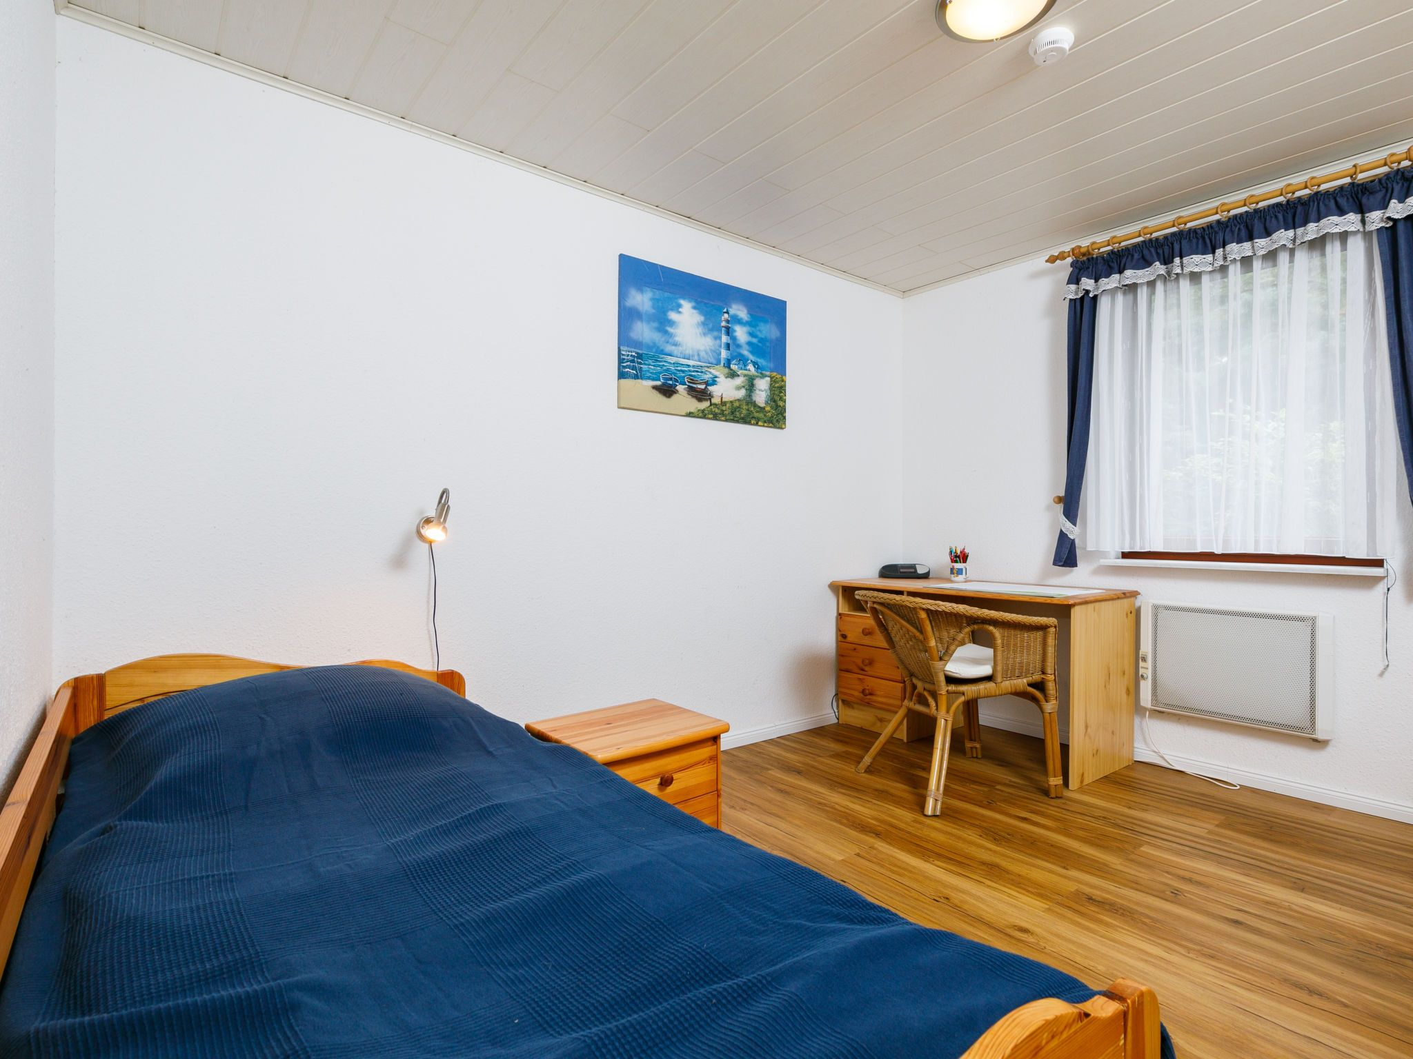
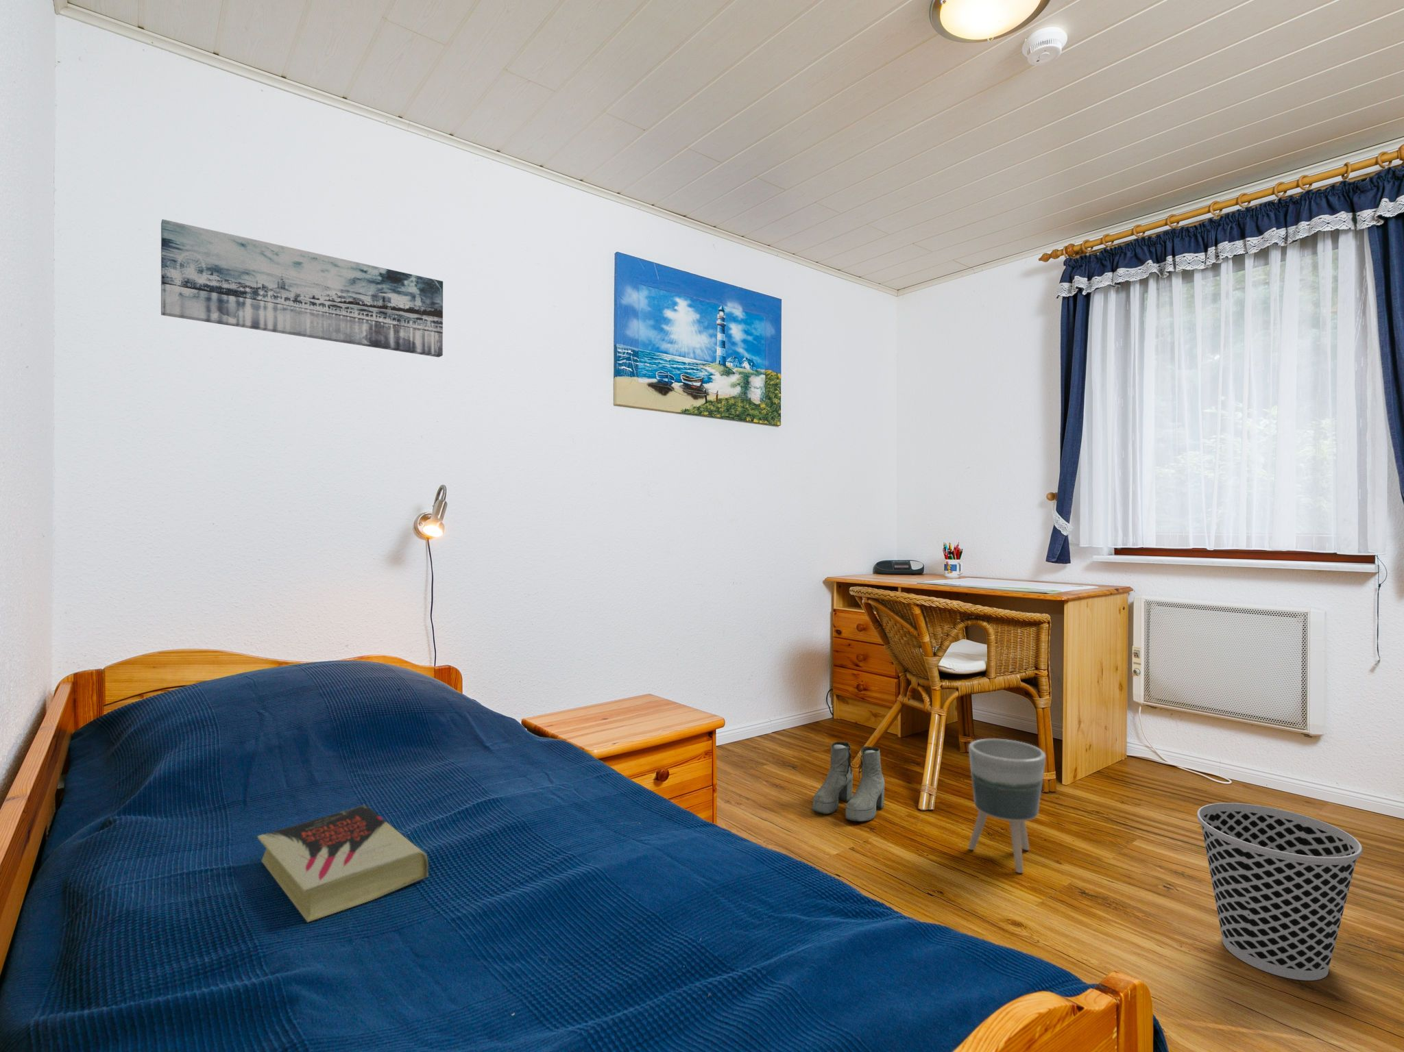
+ planter [968,738,1046,874]
+ wall art [160,219,443,358]
+ boots [811,741,886,822]
+ book [256,804,429,923]
+ wastebasket [1196,802,1363,981]
